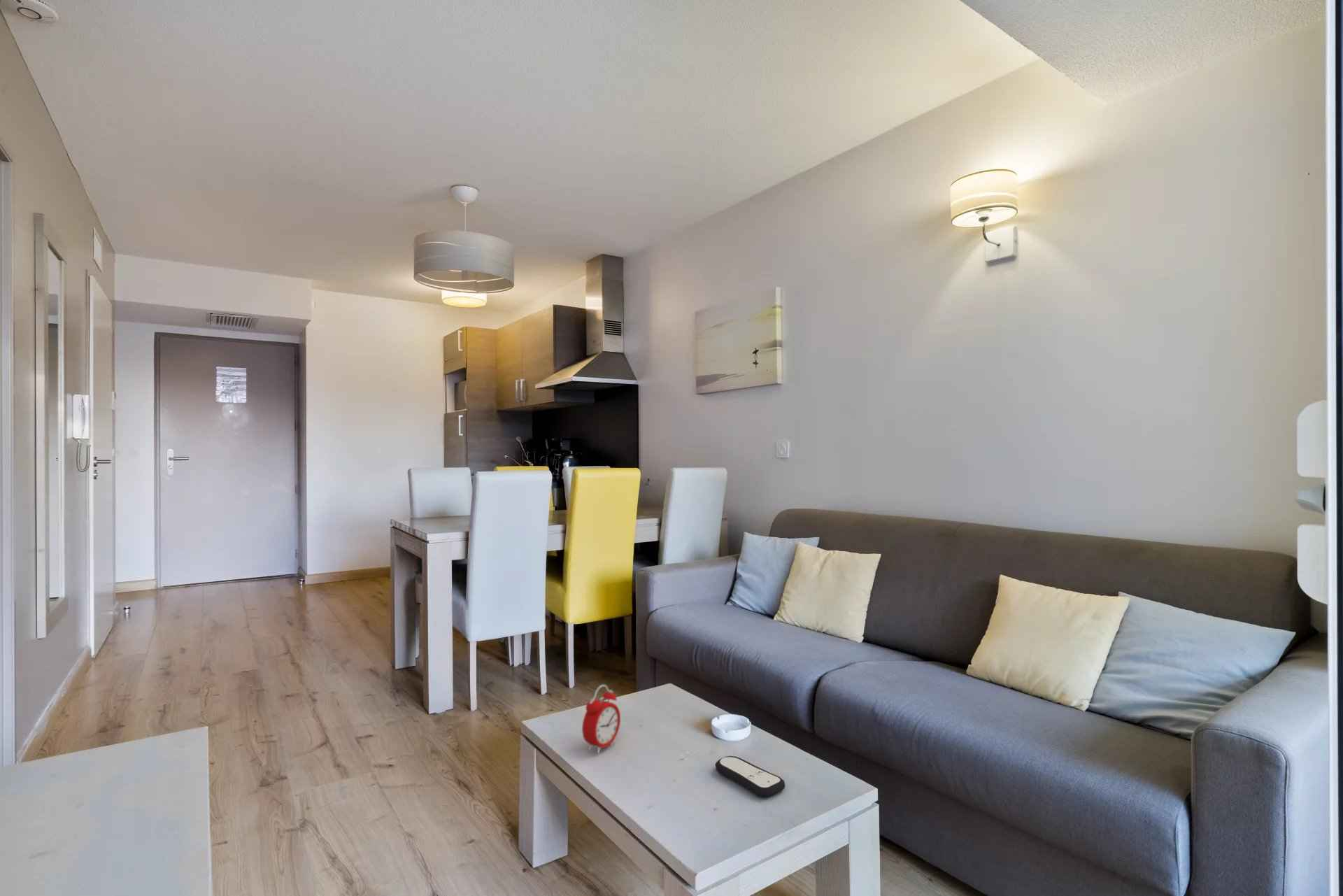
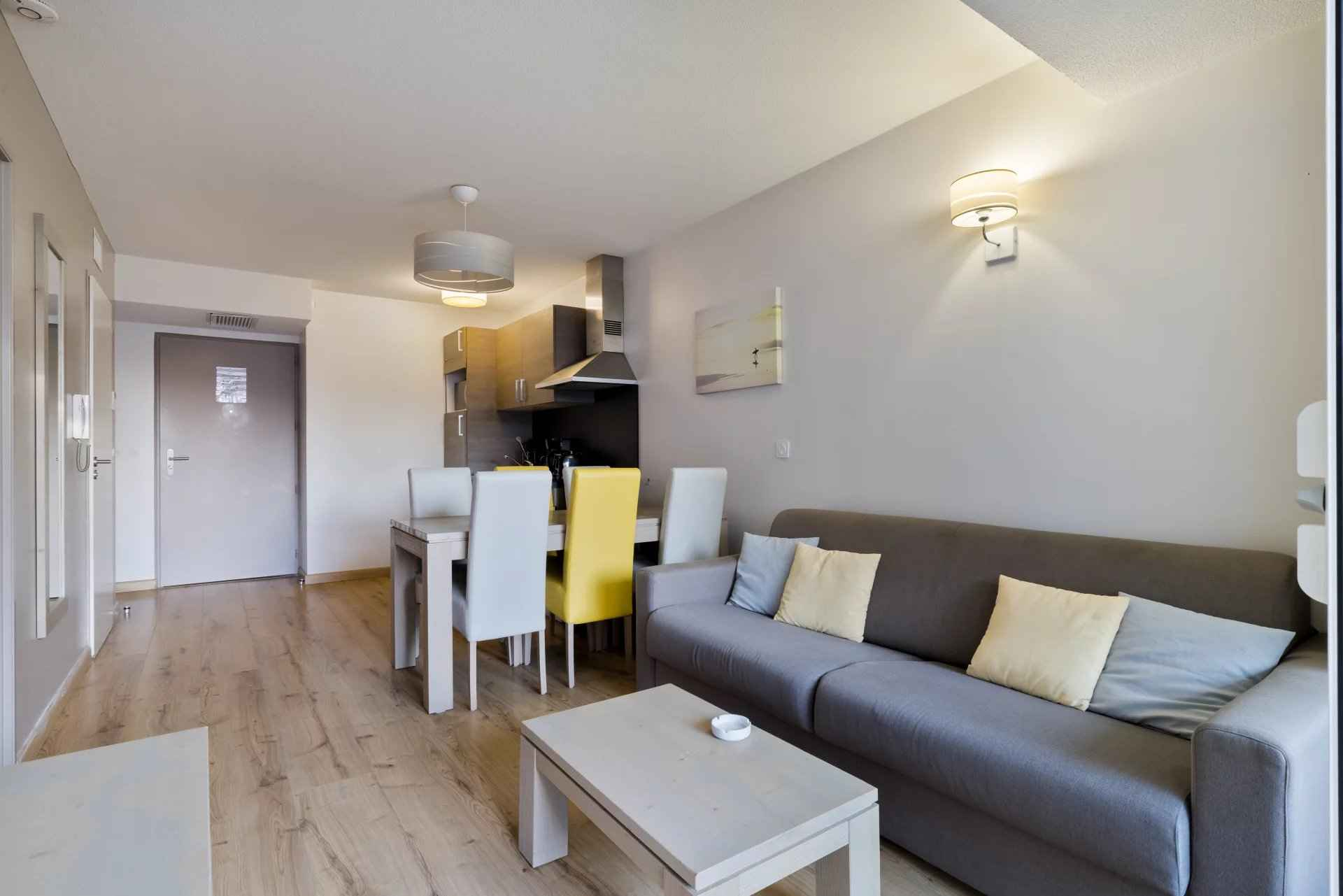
- remote control [715,755,786,798]
- alarm clock [581,684,621,755]
